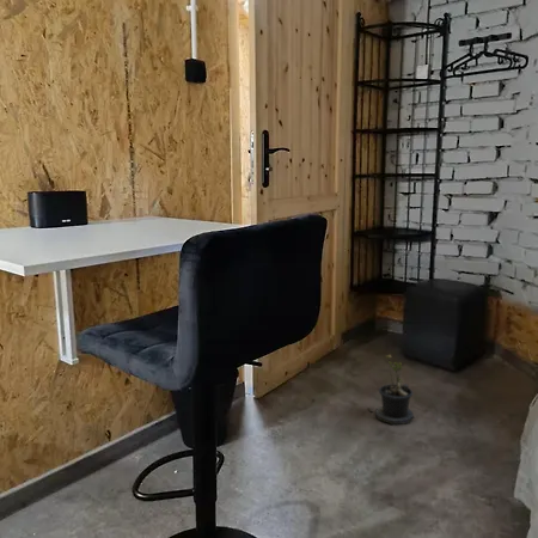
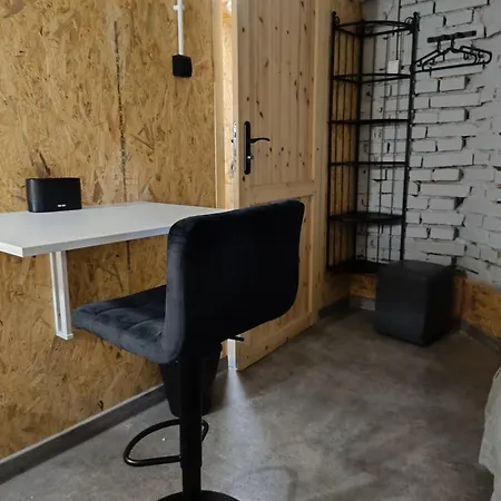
- potted plant [367,353,415,426]
